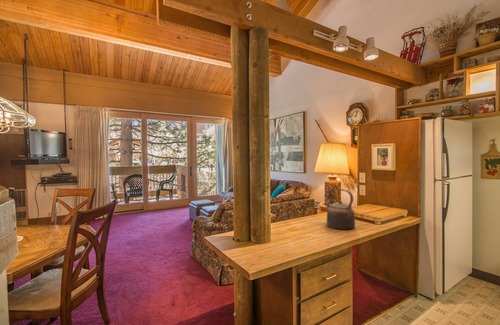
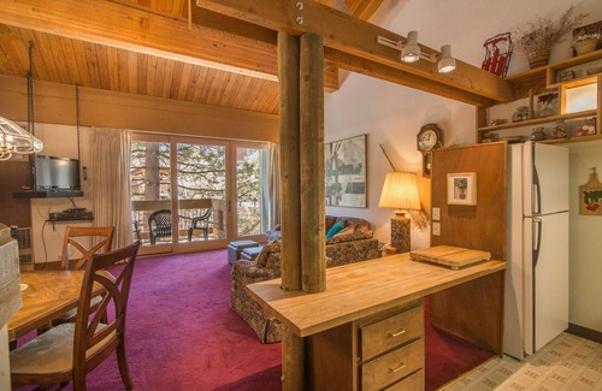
- kettle [325,188,356,230]
